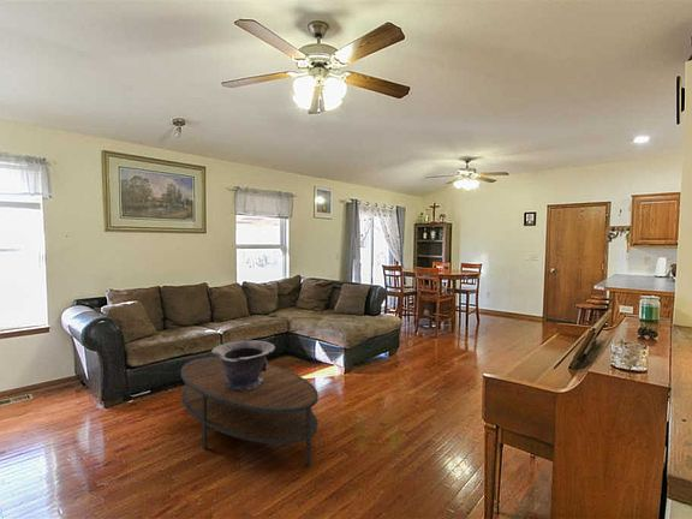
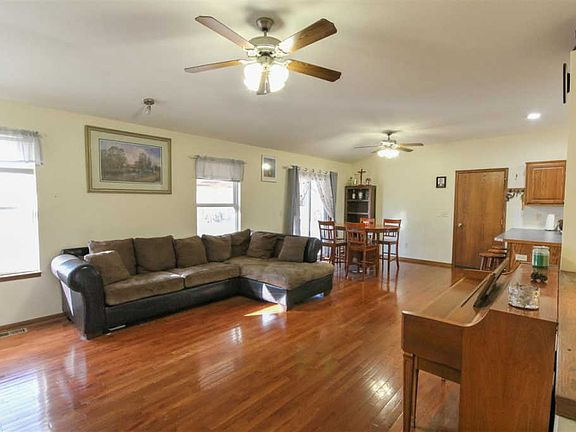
- decorative bowl [210,339,276,390]
- coffee table [180,356,320,466]
